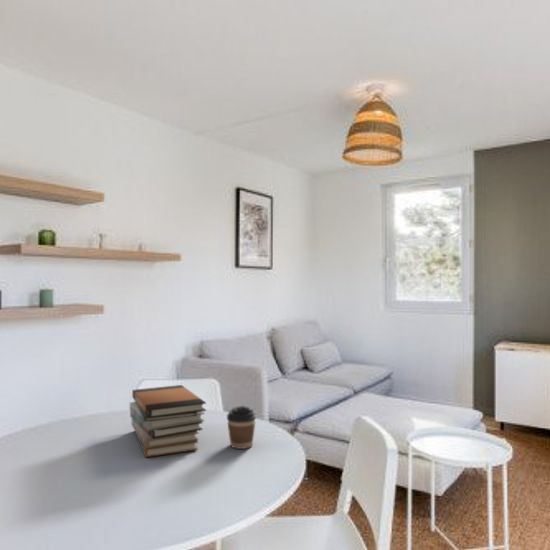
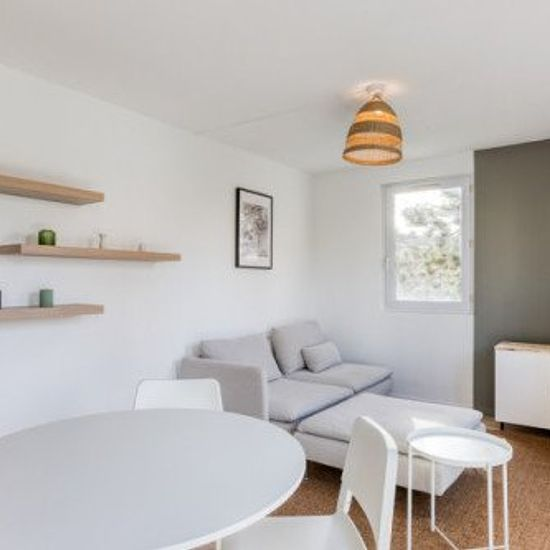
- book stack [129,384,207,458]
- coffee cup [226,405,257,450]
